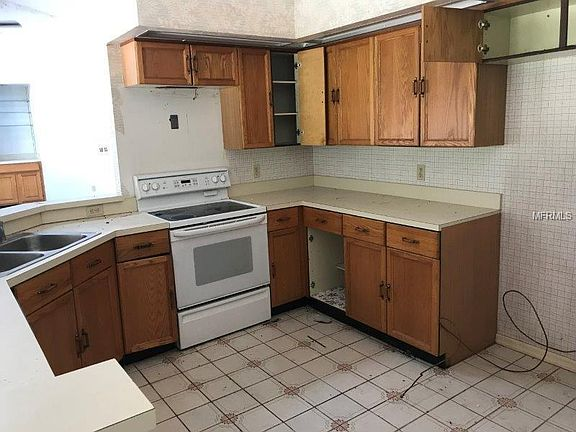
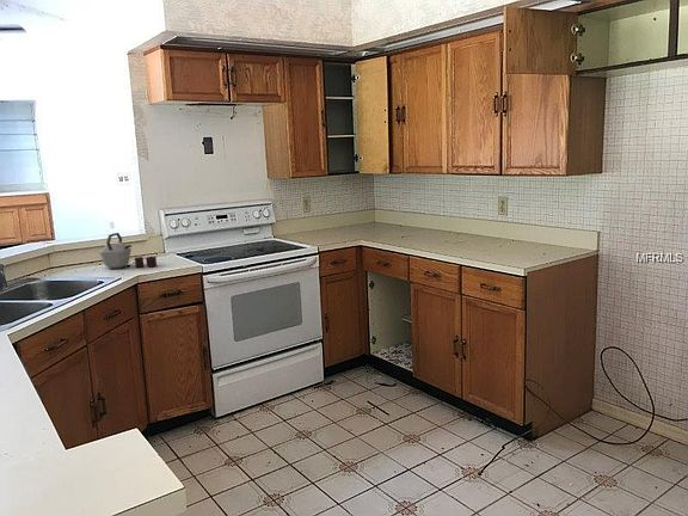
+ kettle [98,232,158,270]
